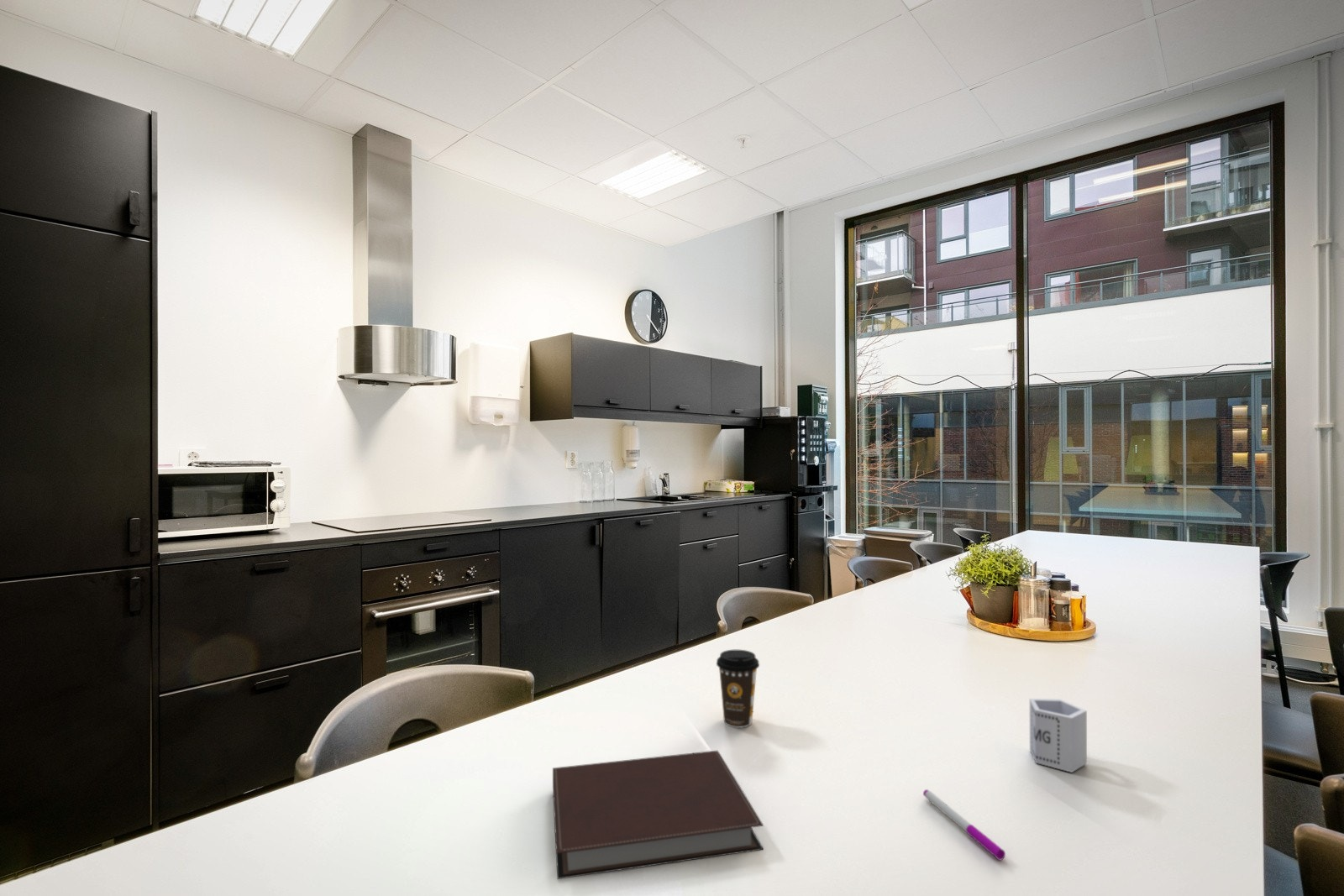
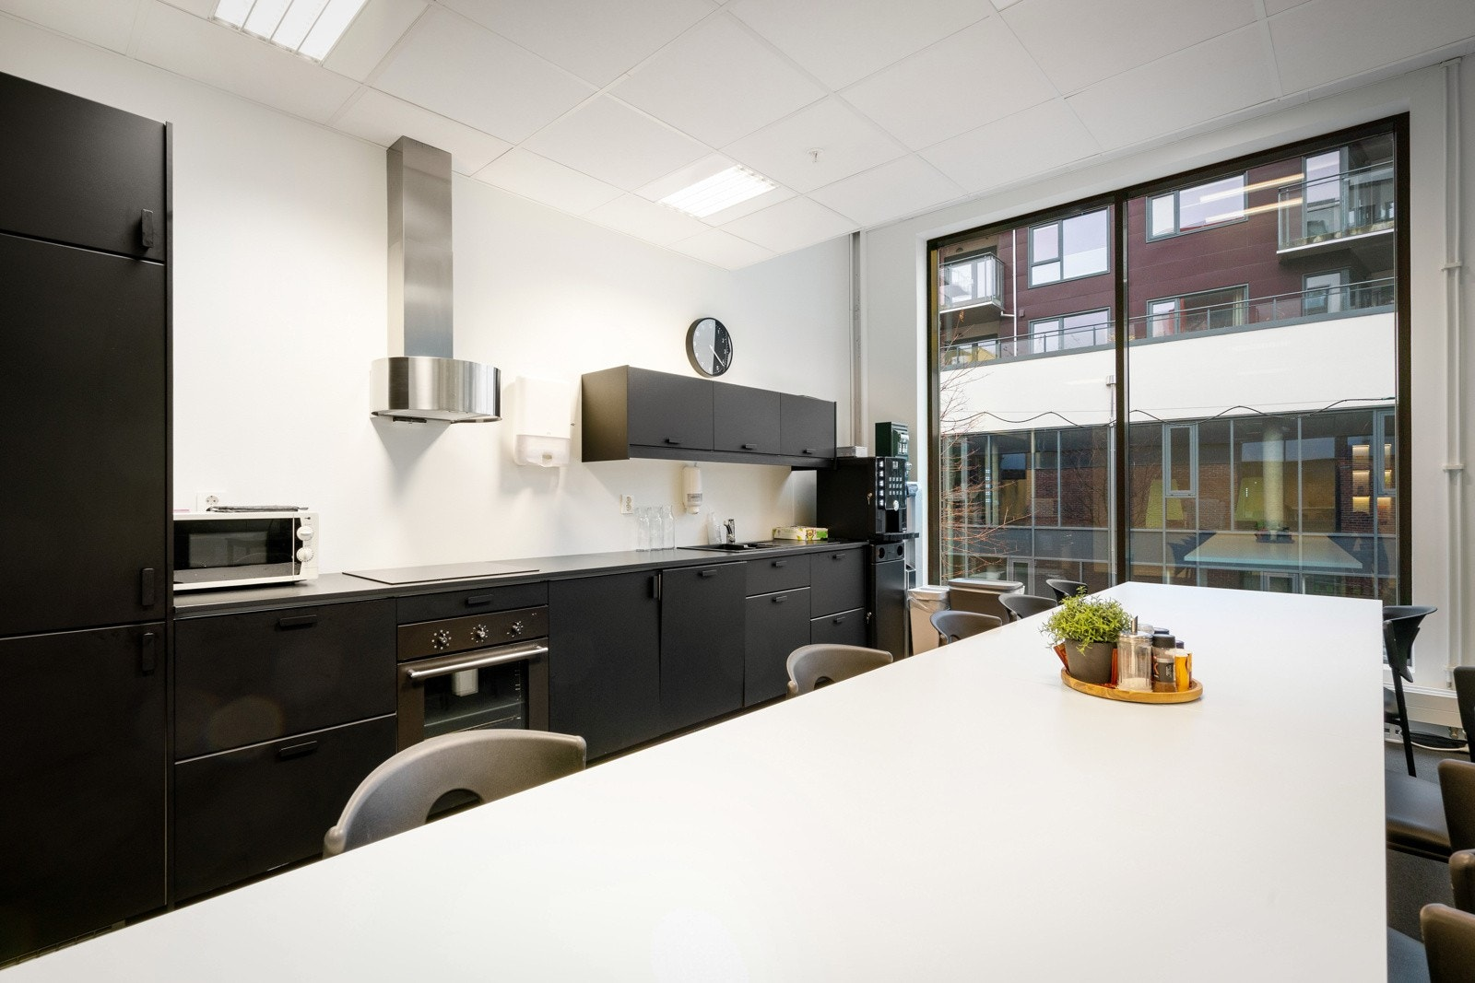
- notebook [552,750,764,880]
- coffee cup [716,649,760,729]
- pen [922,789,1006,861]
- cup [1029,698,1088,773]
